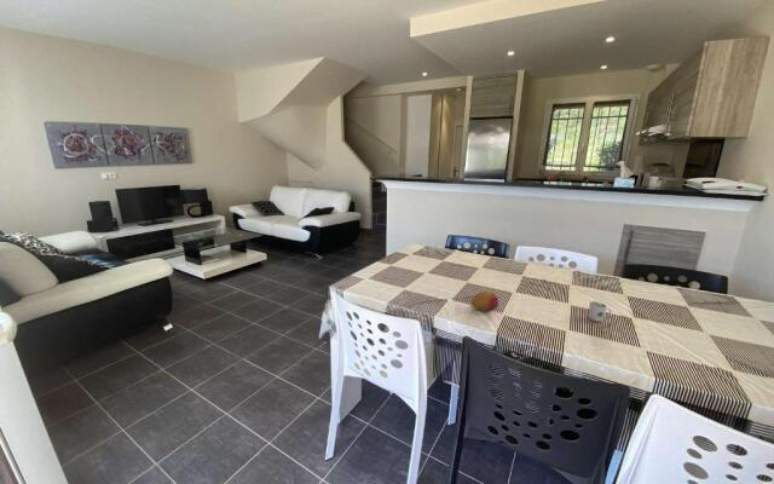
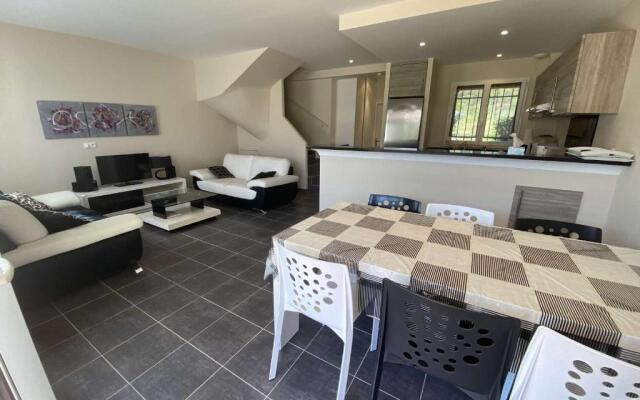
- cup [588,300,612,323]
- fruit [470,290,499,312]
